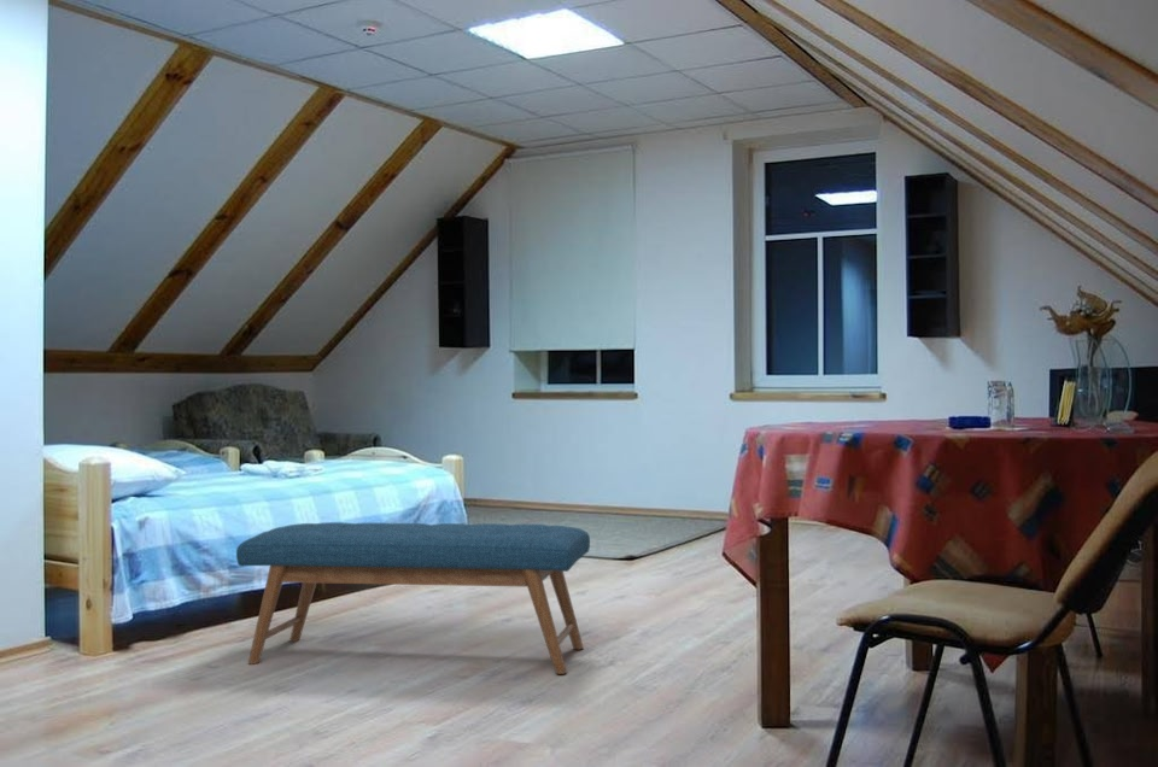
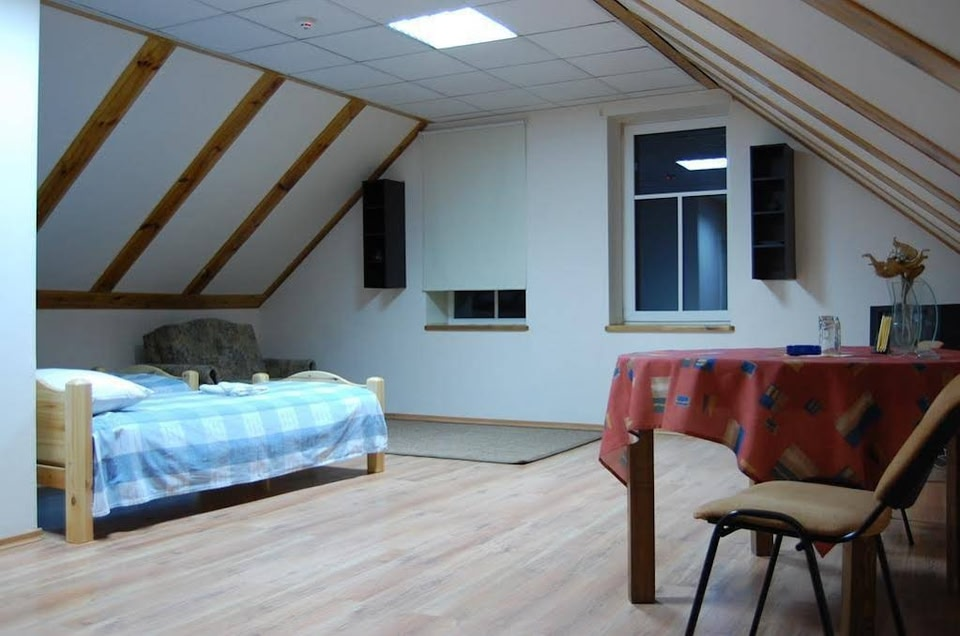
- bench [235,521,591,675]
